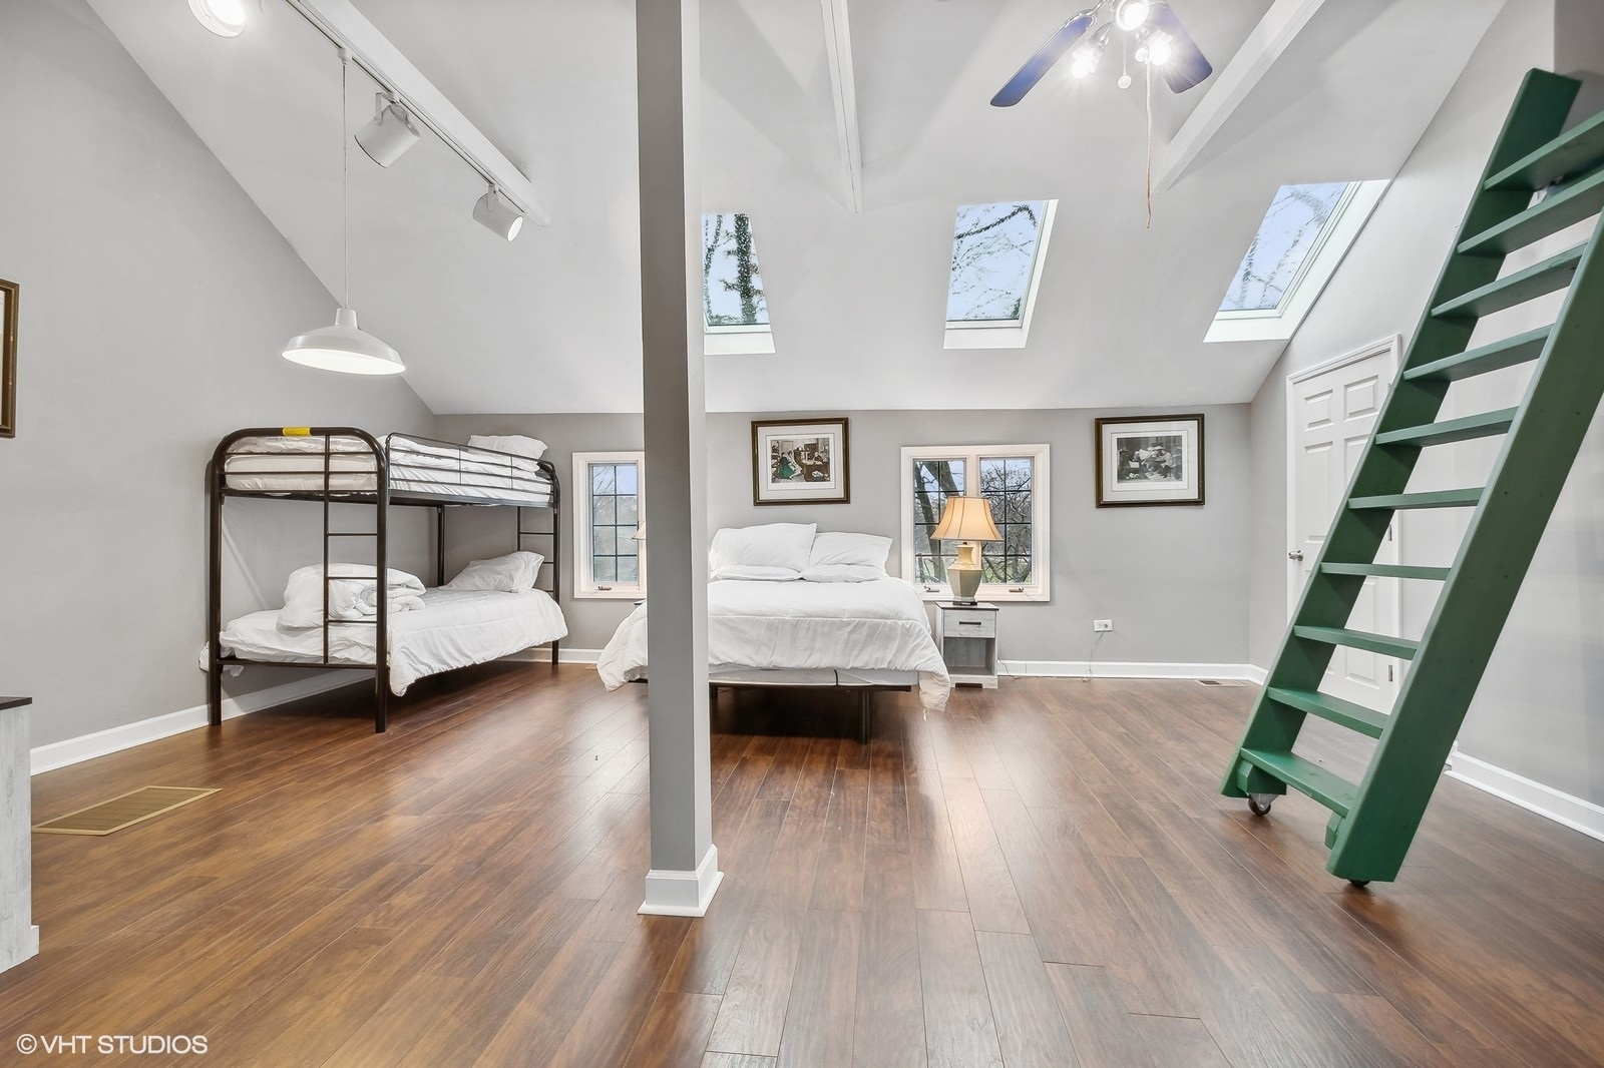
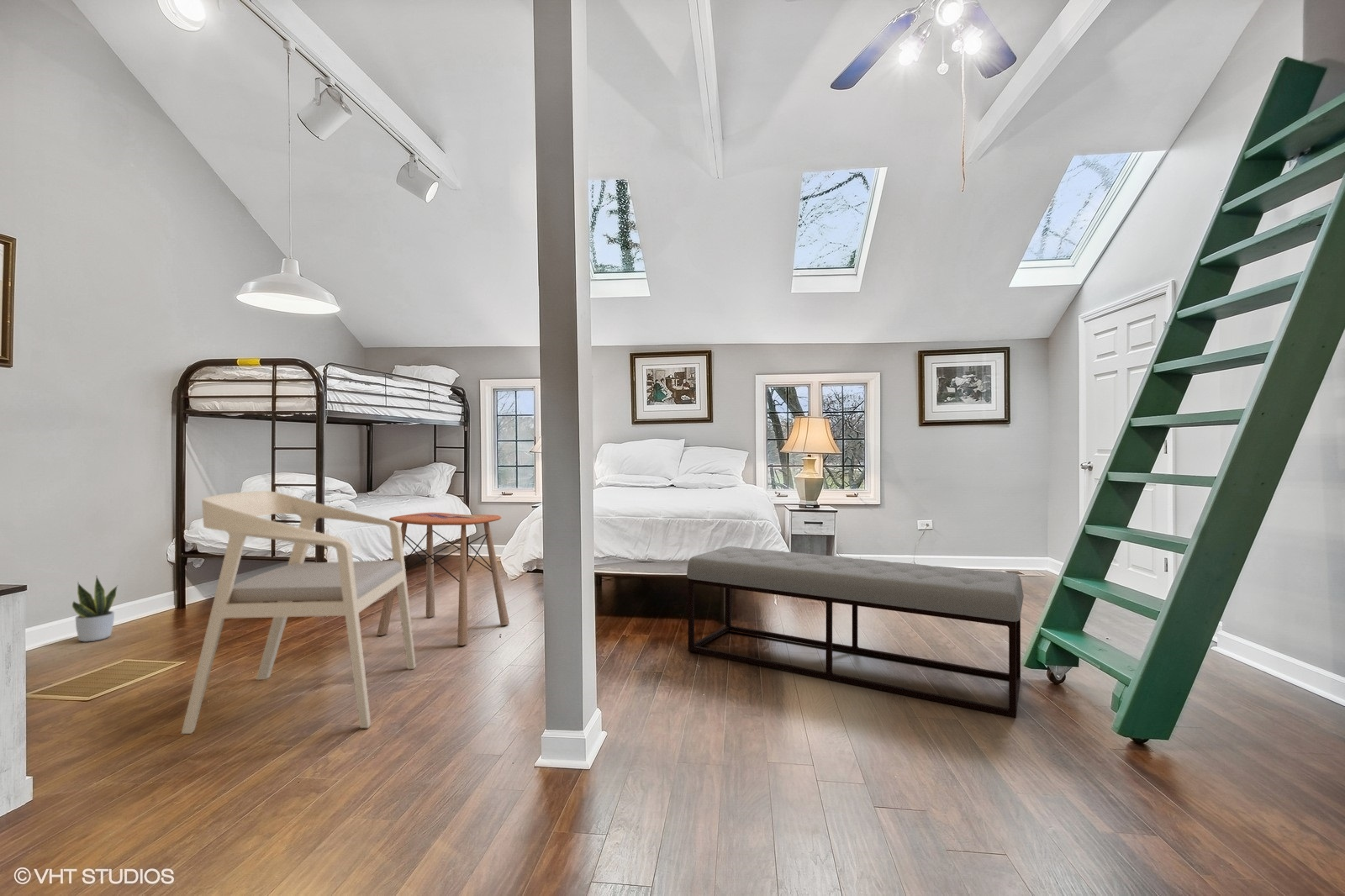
+ armchair [181,490,417,735]
+ bench [686,546,1025,719]
+ potted plant [71,576,119,642]
+ side table [376,512,510,646]
